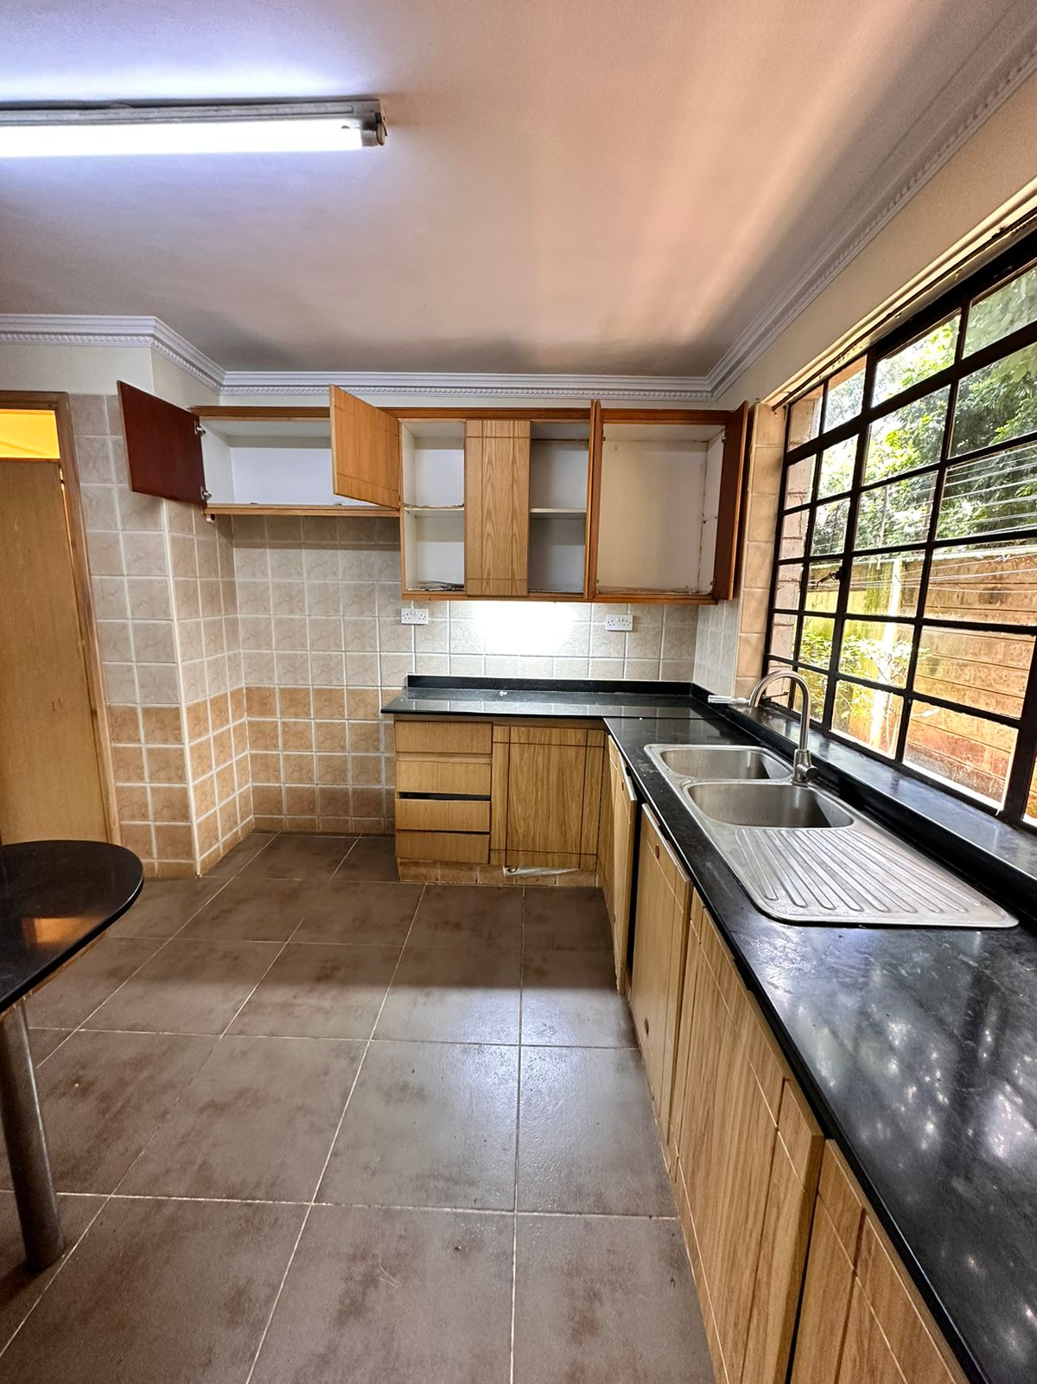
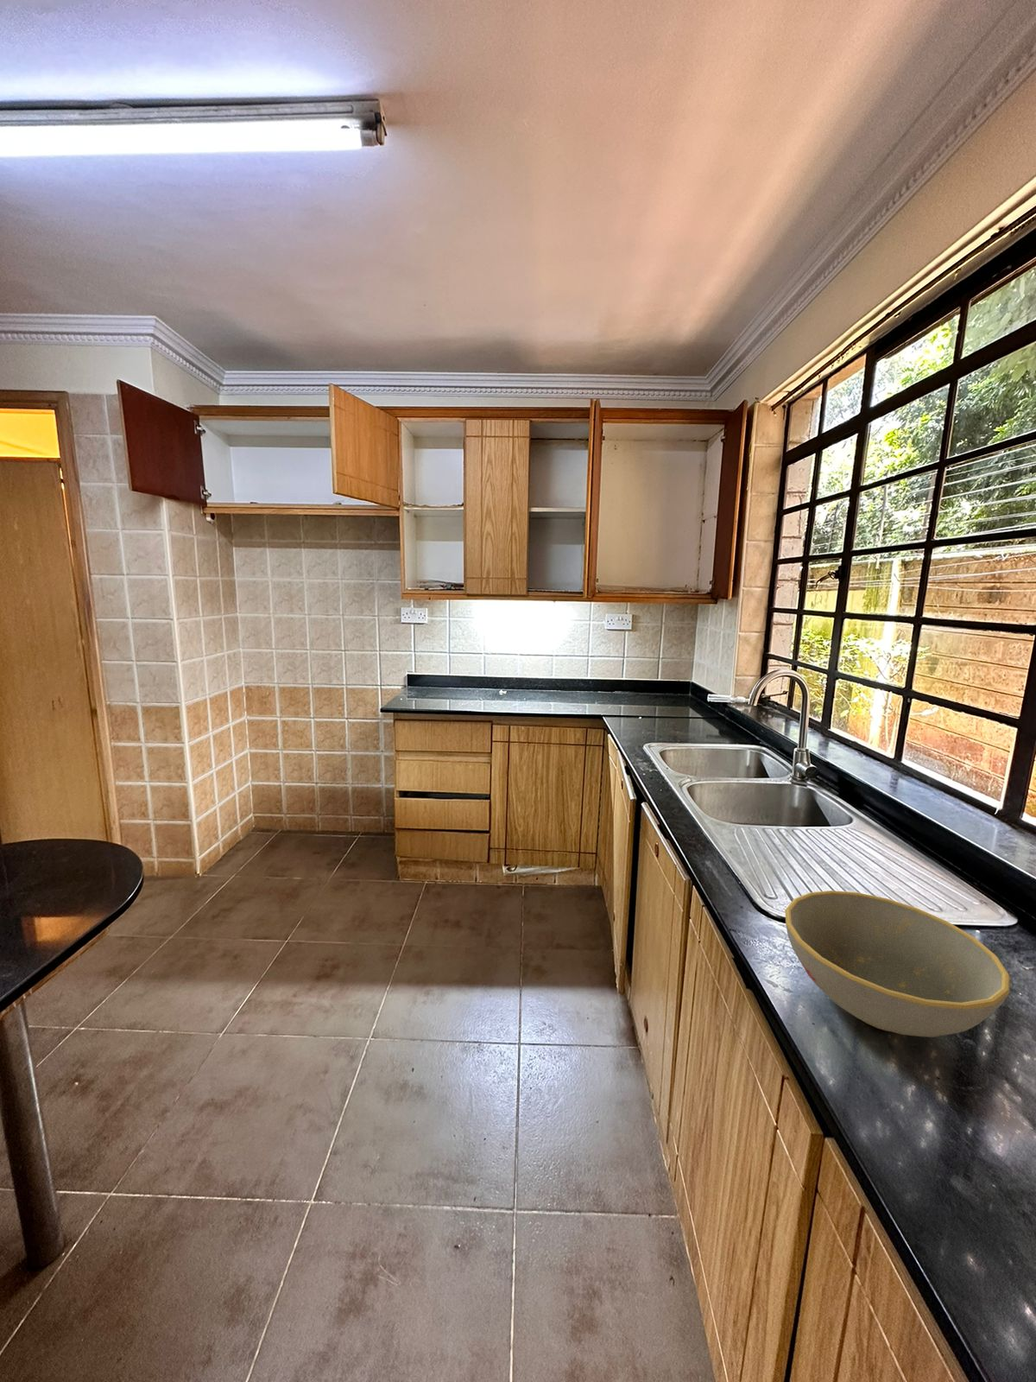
+ bowl [785,890,1011,1038]
